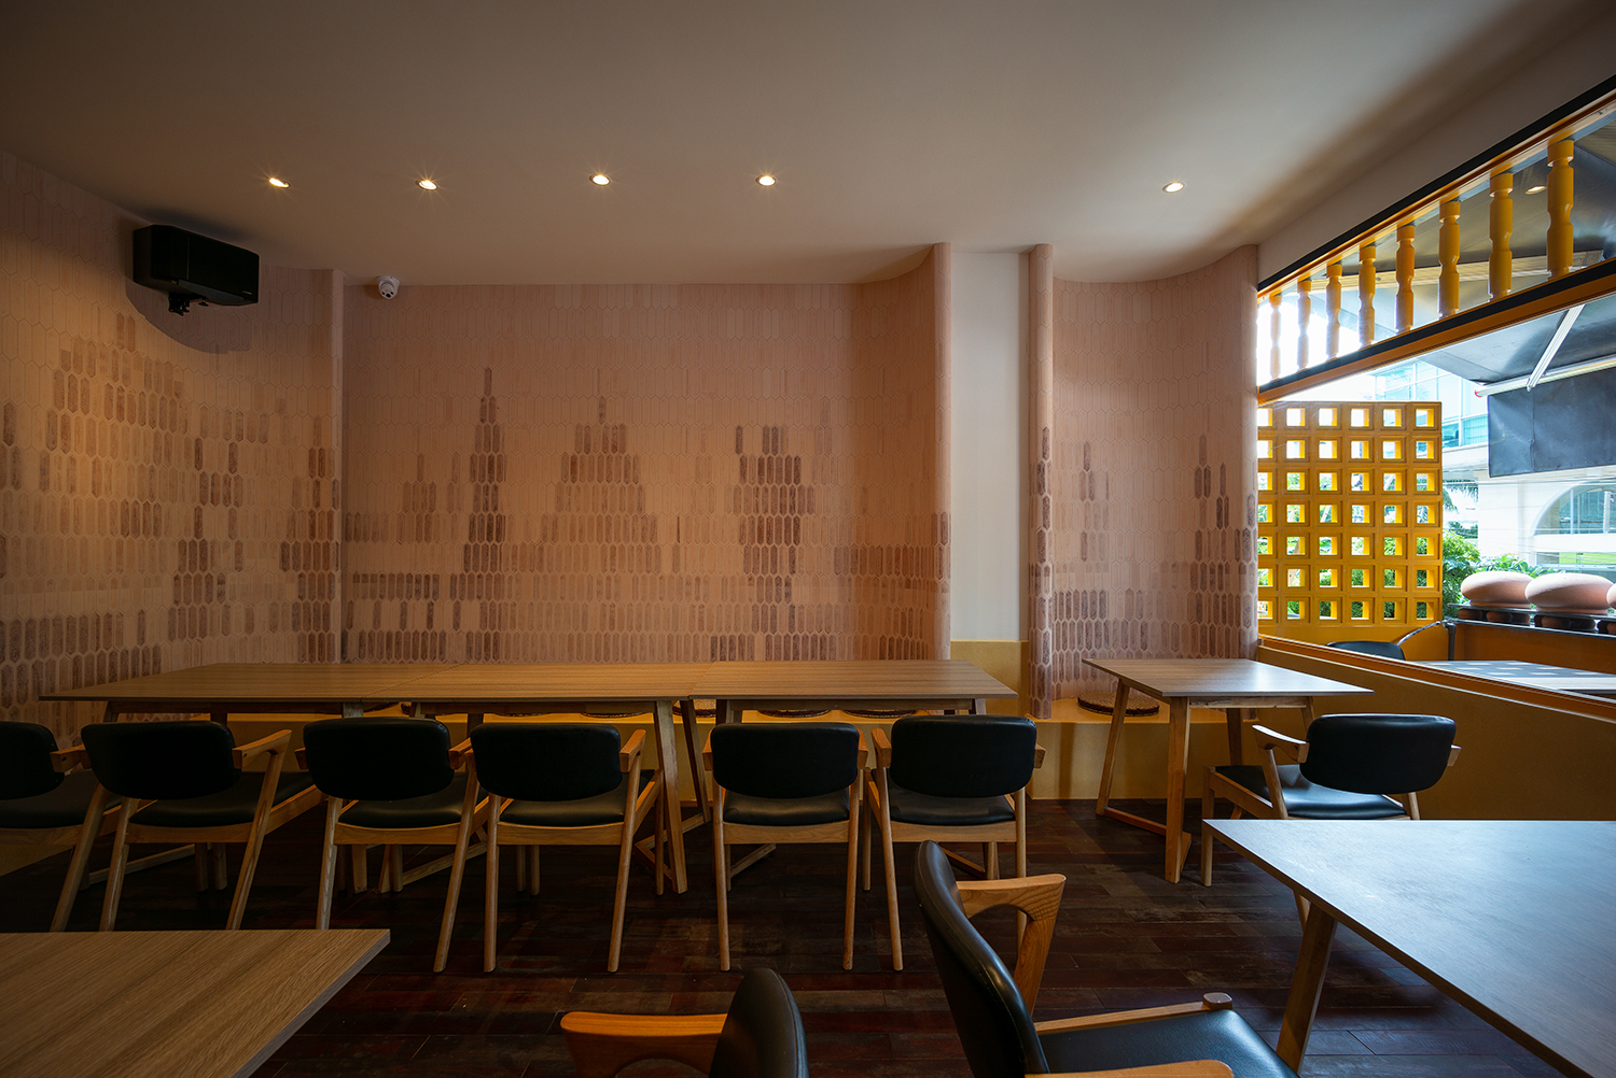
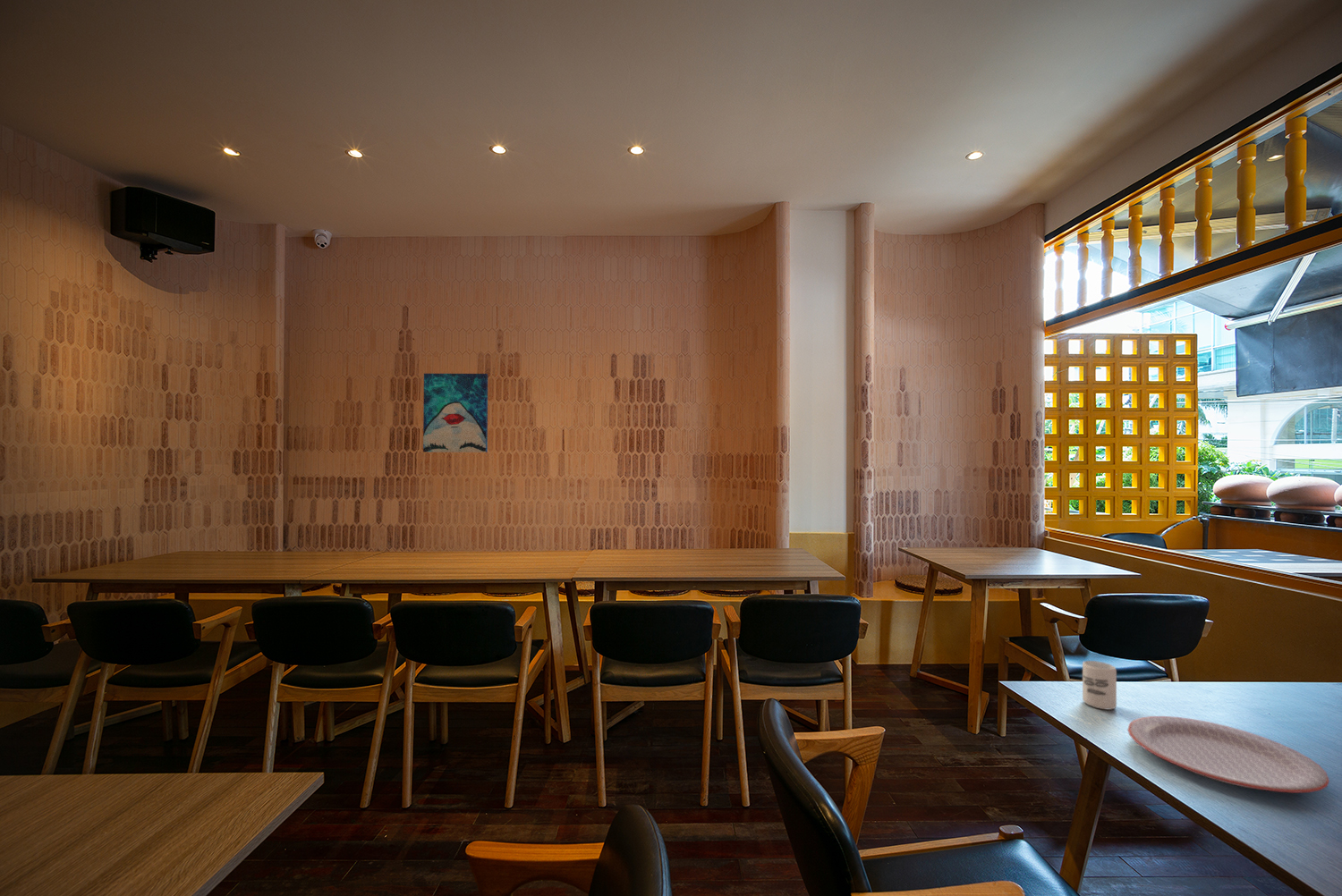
+ wall art [422,373,488,453]
+ plate [1126,715,1330,794]
+ cup [1082,660,1117,711]
